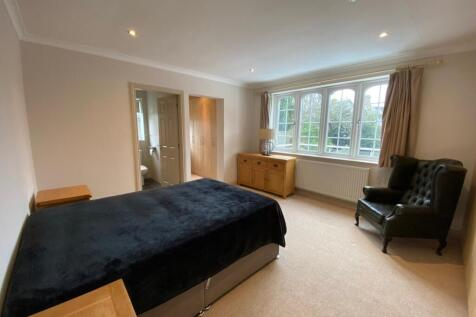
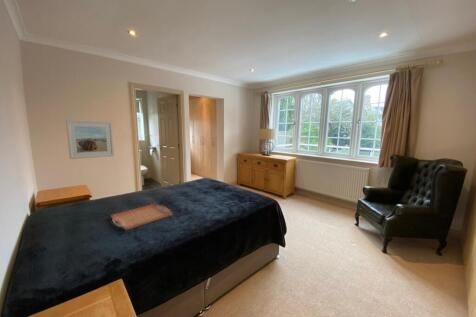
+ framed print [65,119,115,160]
+ serving tray [110,203,174,231]
